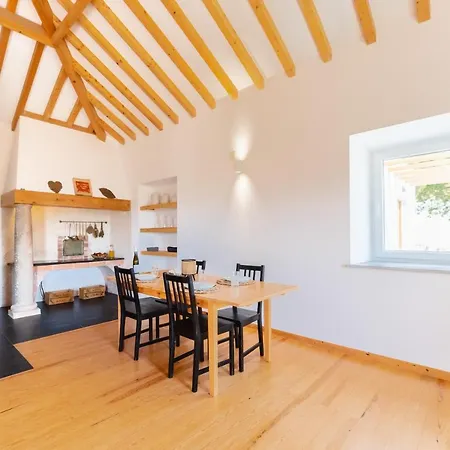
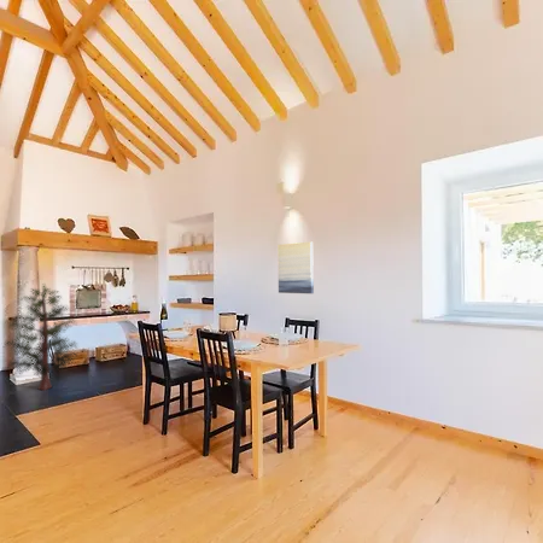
+ wall art [276,240,315,294]
+ pine tree [4,281,81,392]
